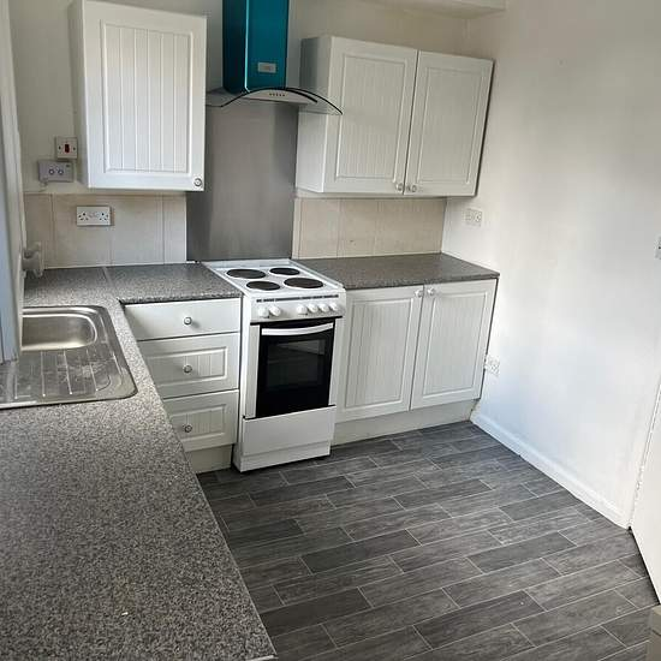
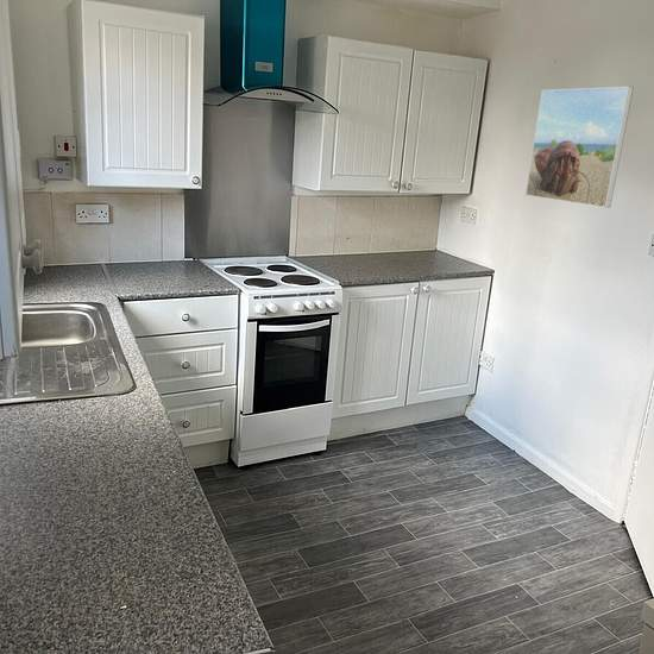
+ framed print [524,86,635,209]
